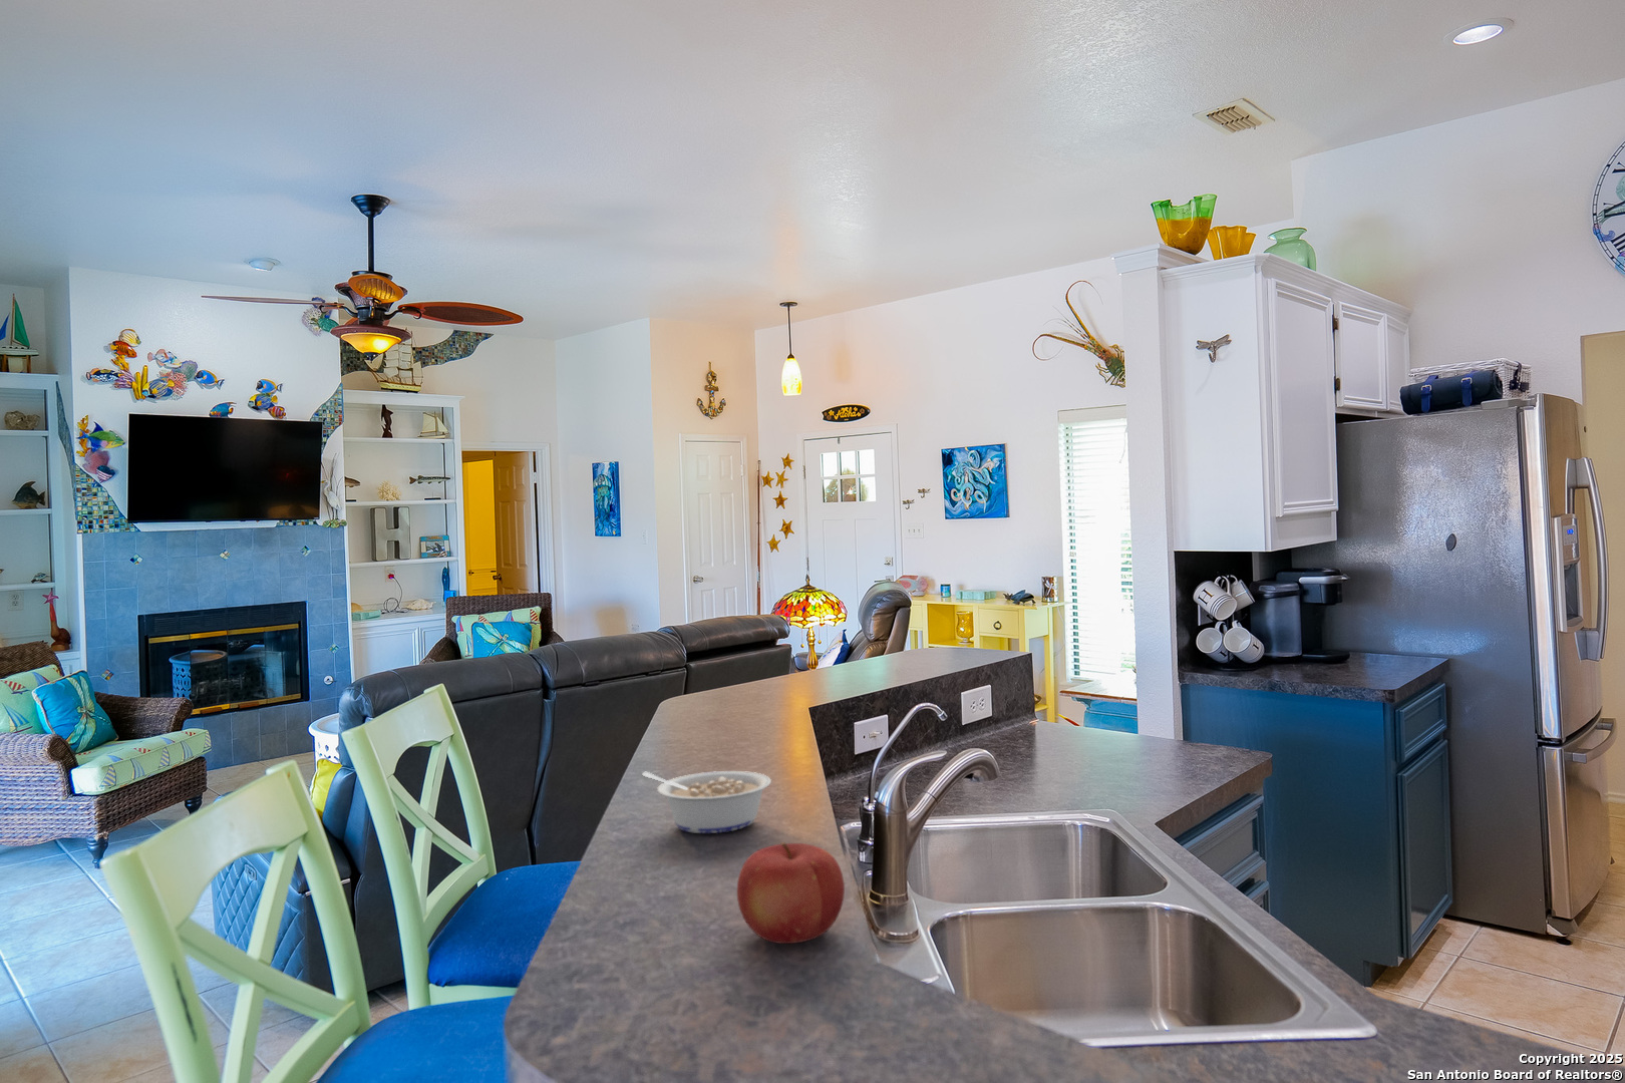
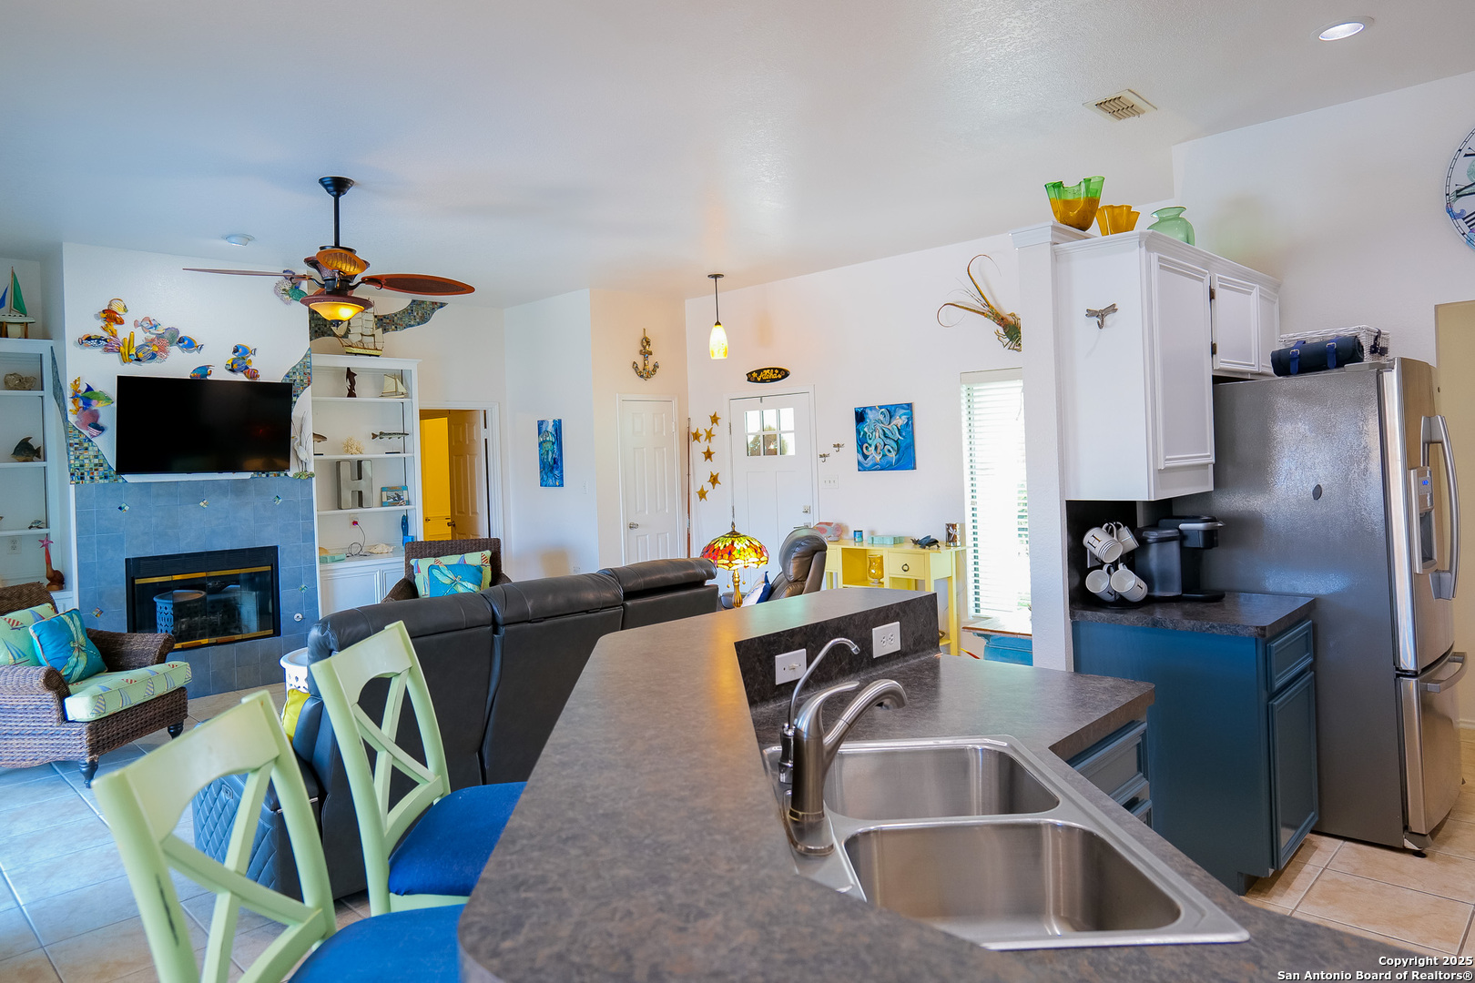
- legume [641,770,773,834]
- fruit [736,841,845,945]
